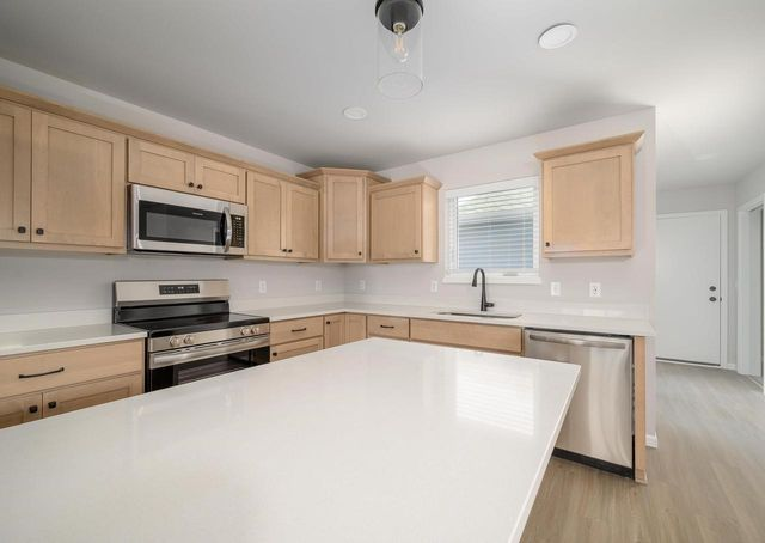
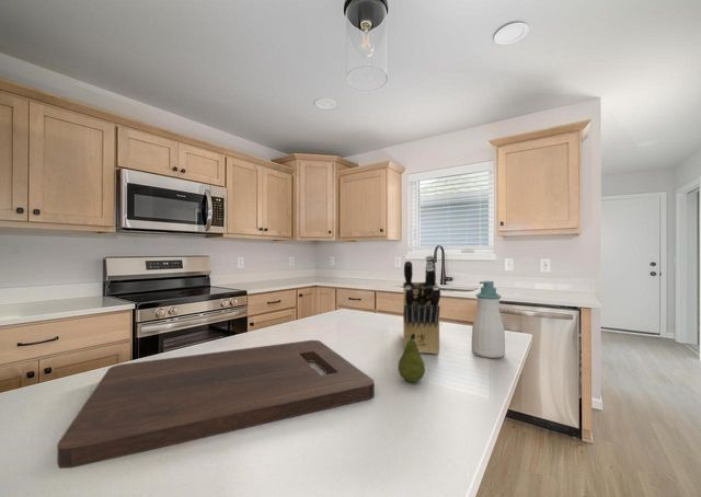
+ knife block [402,254,441,356]
+ soap bottle [471,280,506,359]
+ cutting board [56,339,376,470]
+ fruit [397,334,426,383]
